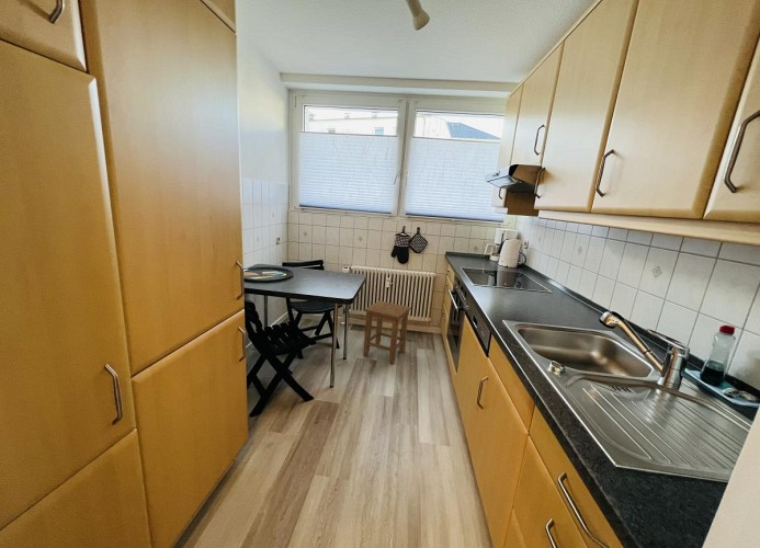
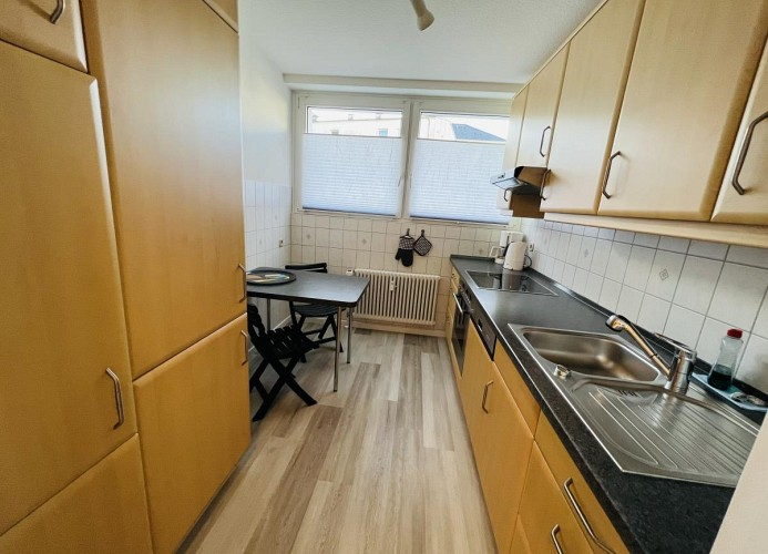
- stool [362,299,412,365]
